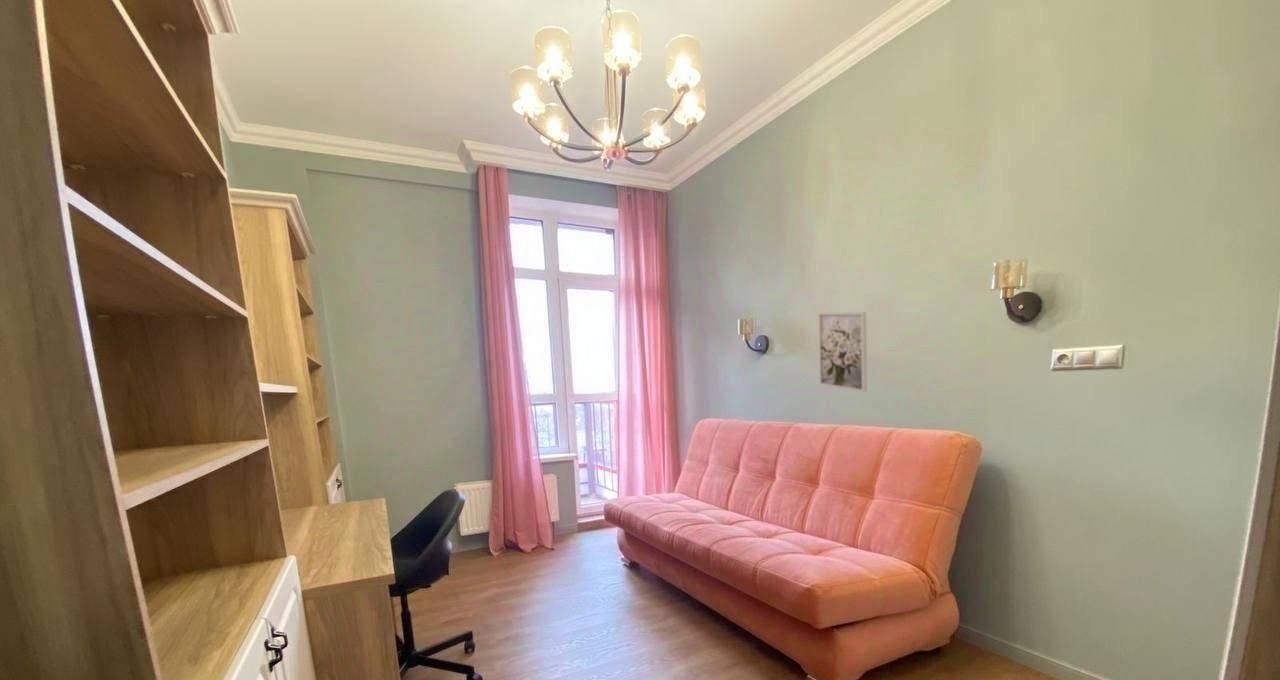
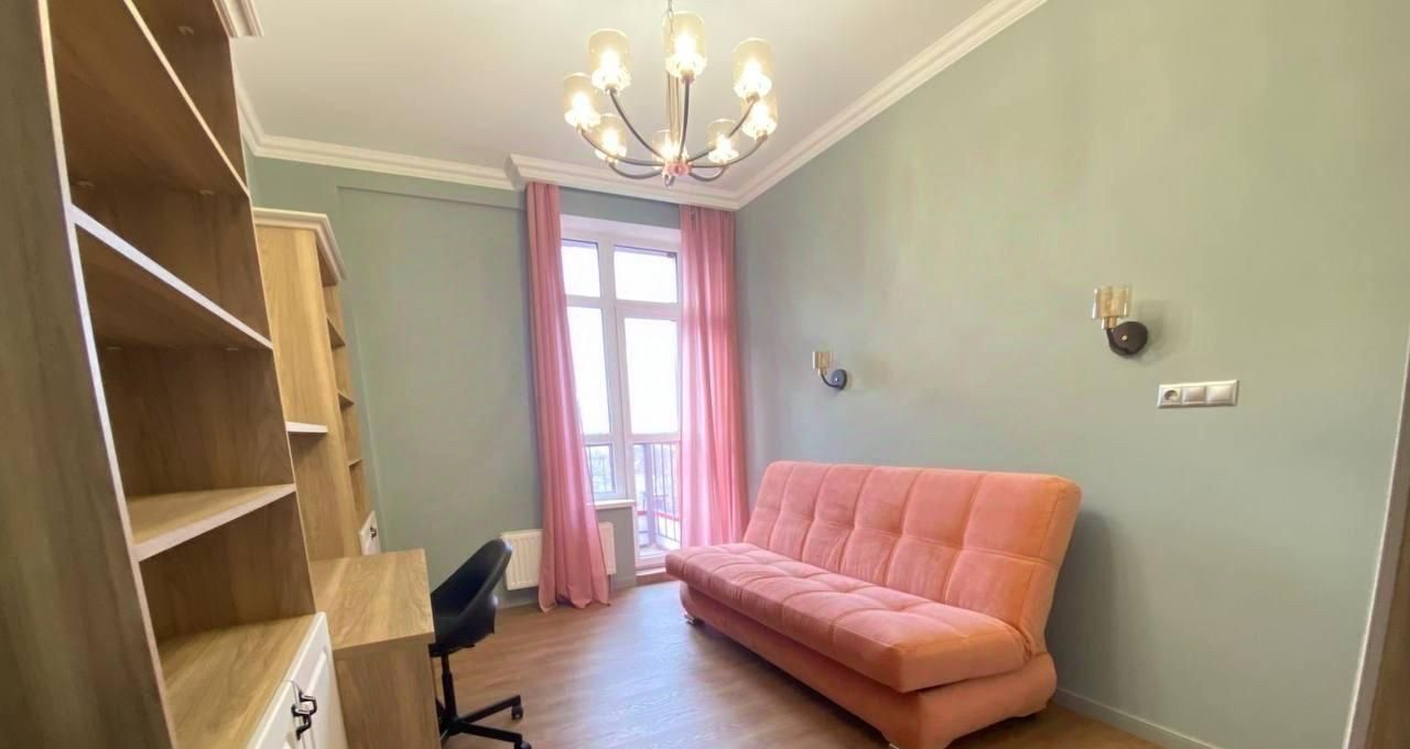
- wall art [817,311,868,393]
